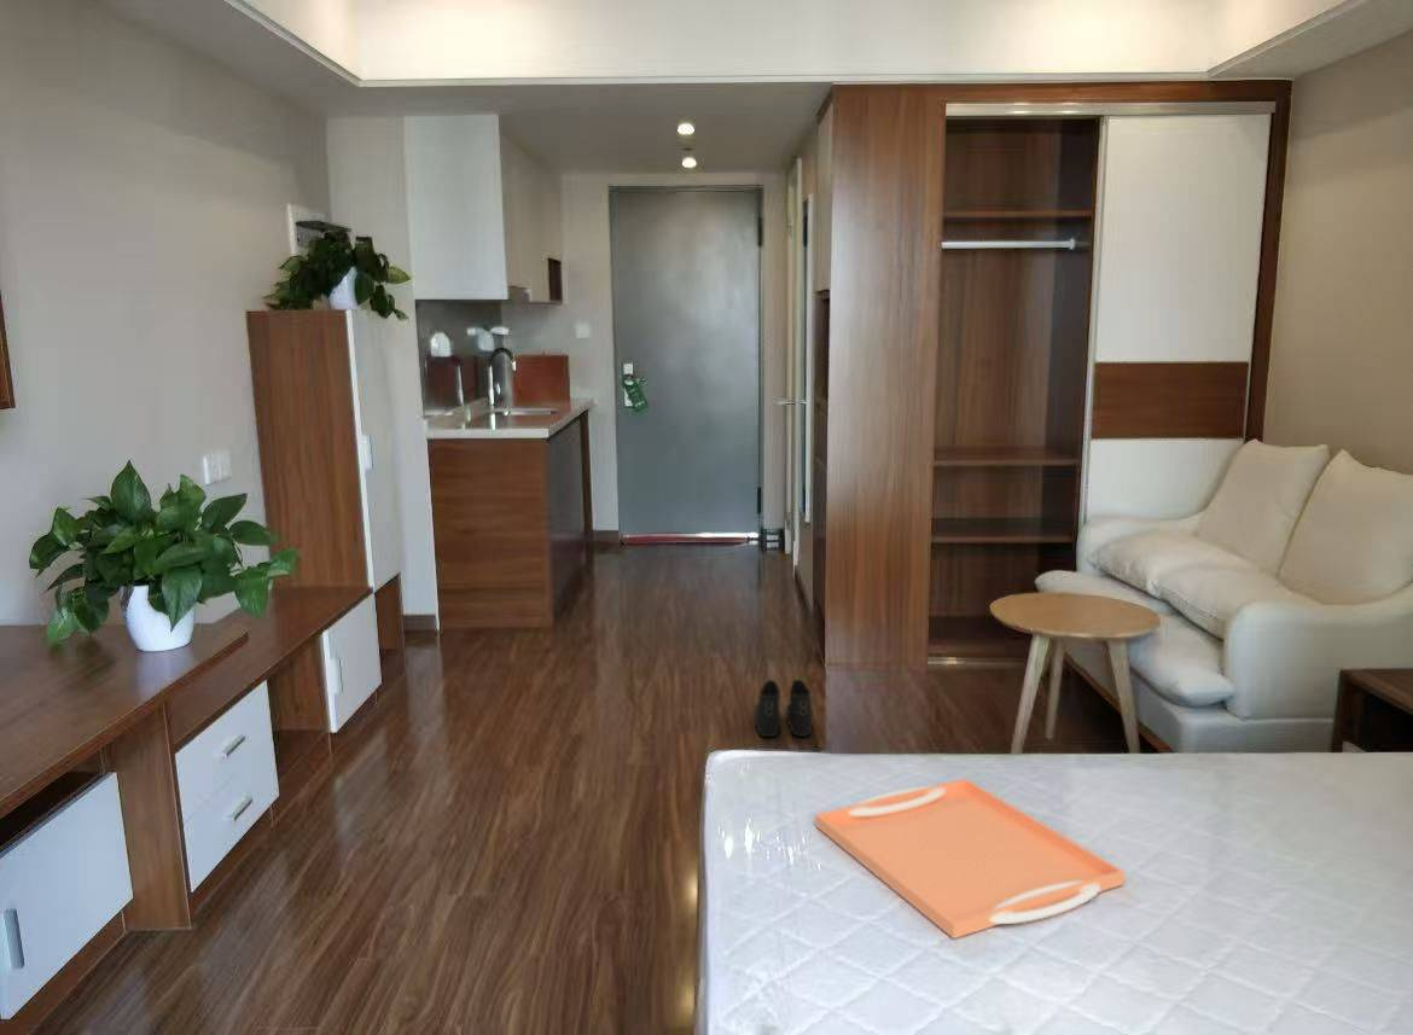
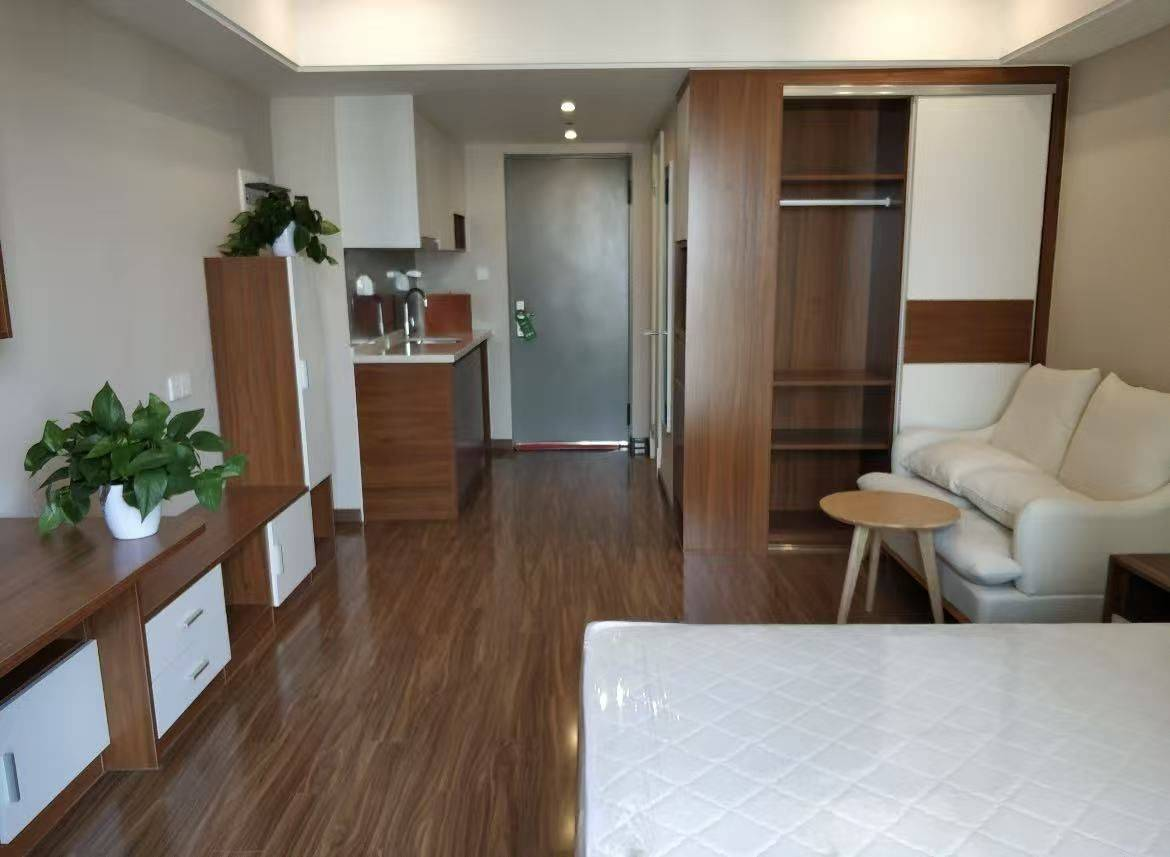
- serving tray [814,778,1126,940]
- boots [752,679,814,738]
